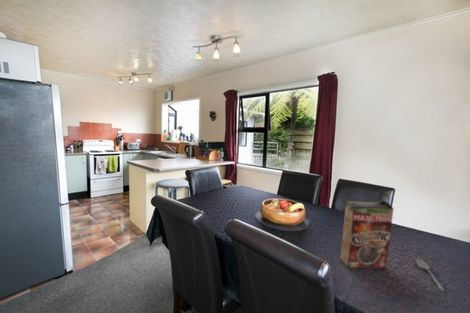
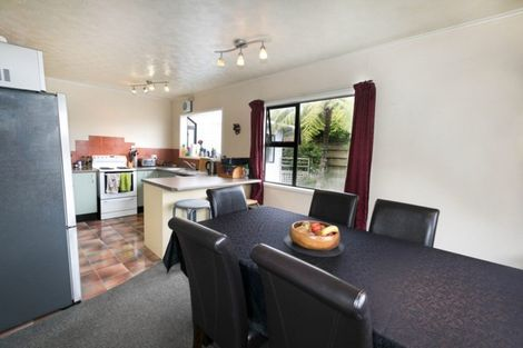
- cereal box [339,200,395,270]
- spoon [415,257,446,292]
